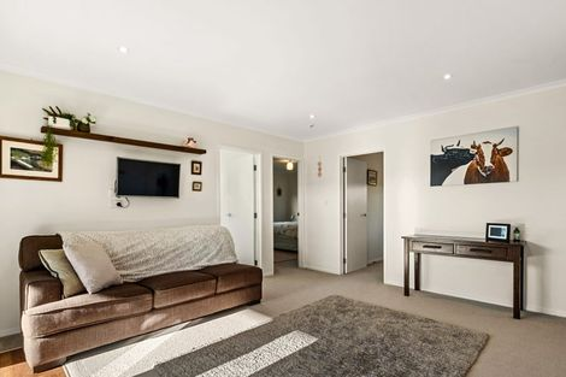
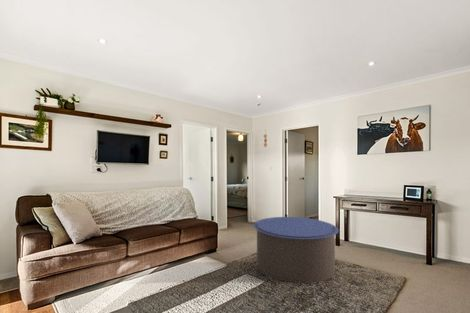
+ coffee table [252,216,340,284]
